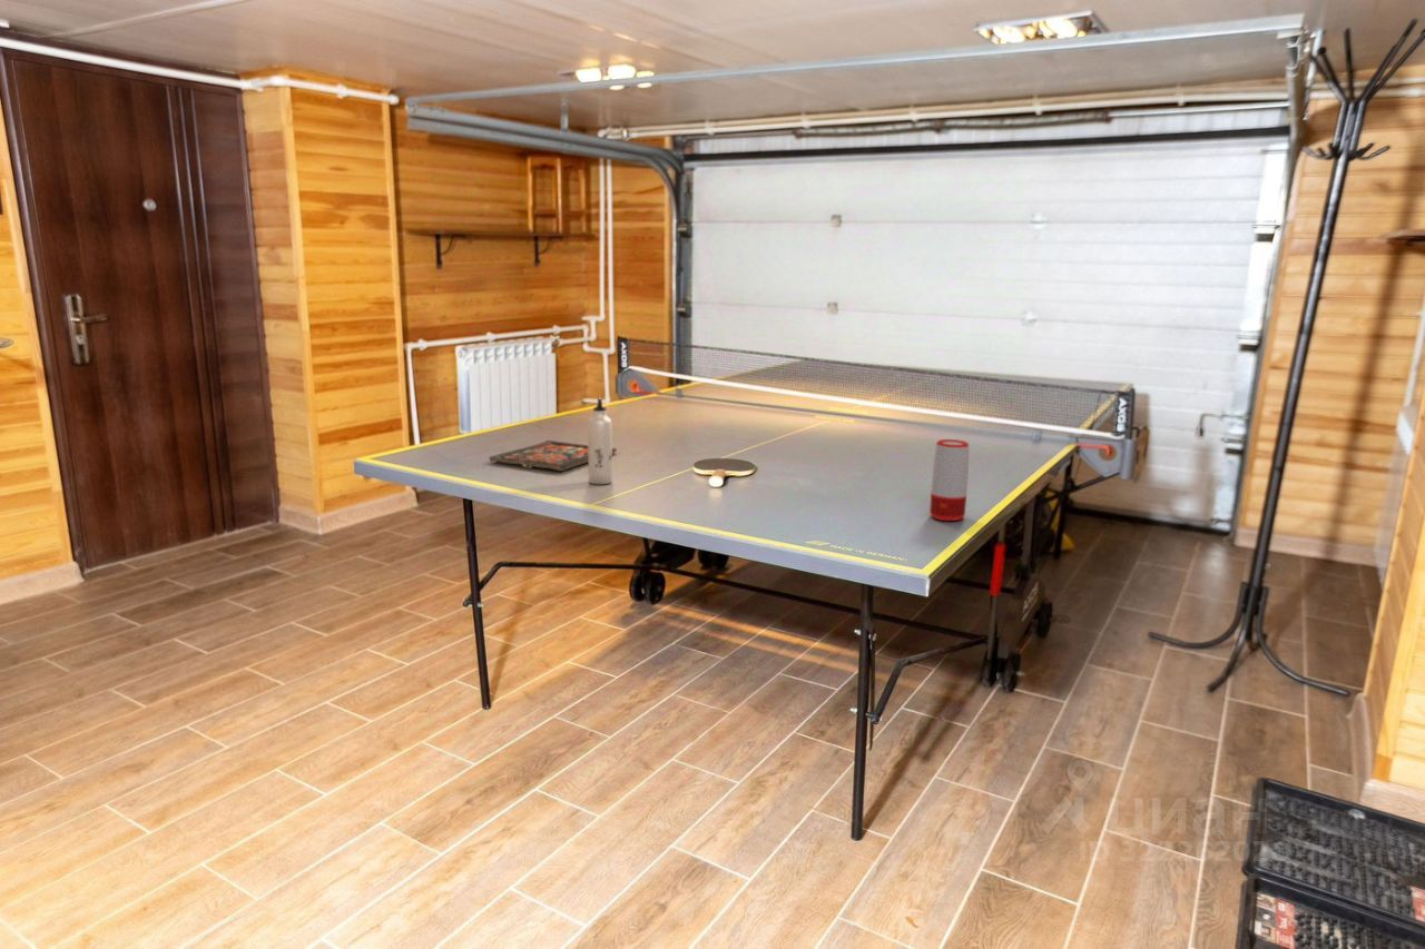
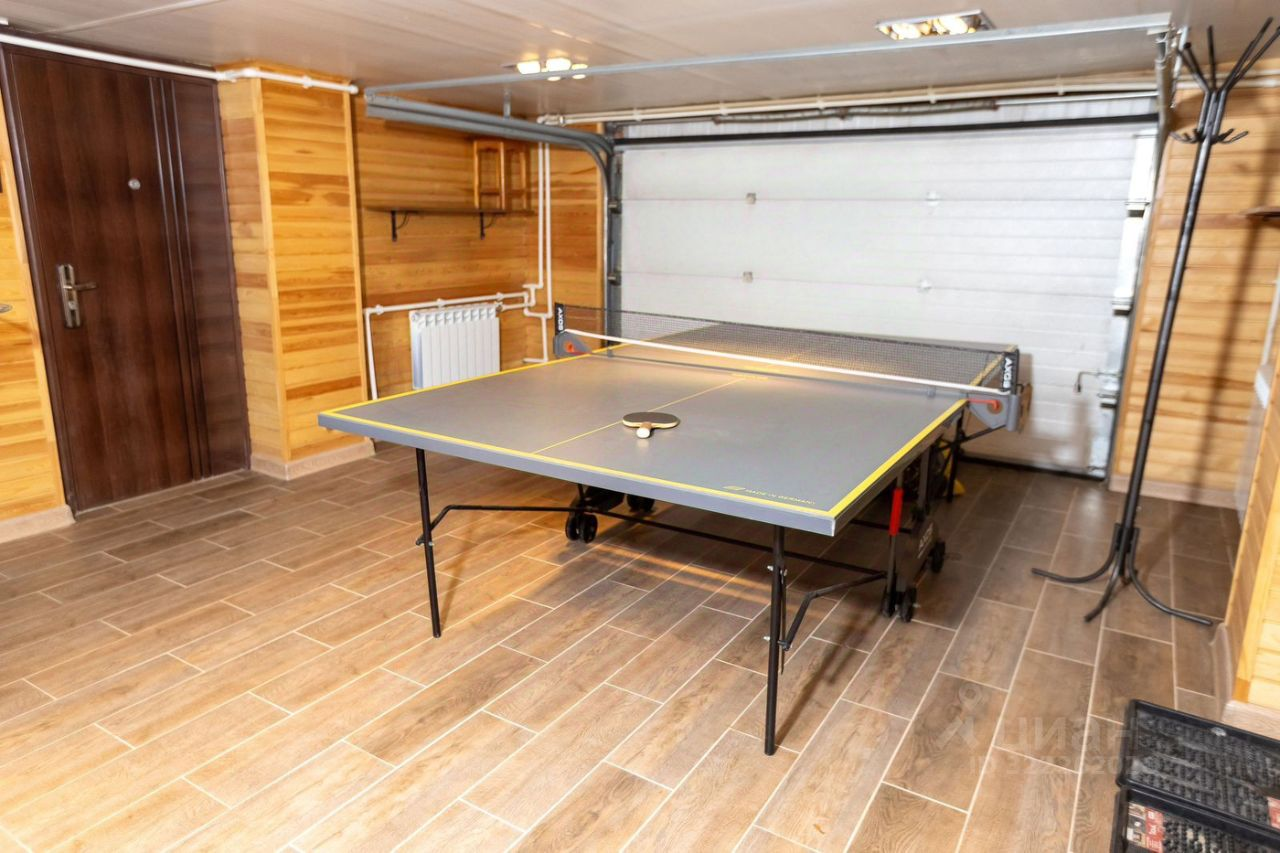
- water bottle [587,396,613,485]
- speaker [928,438,970,522]
- board game [488,439,618,472]
